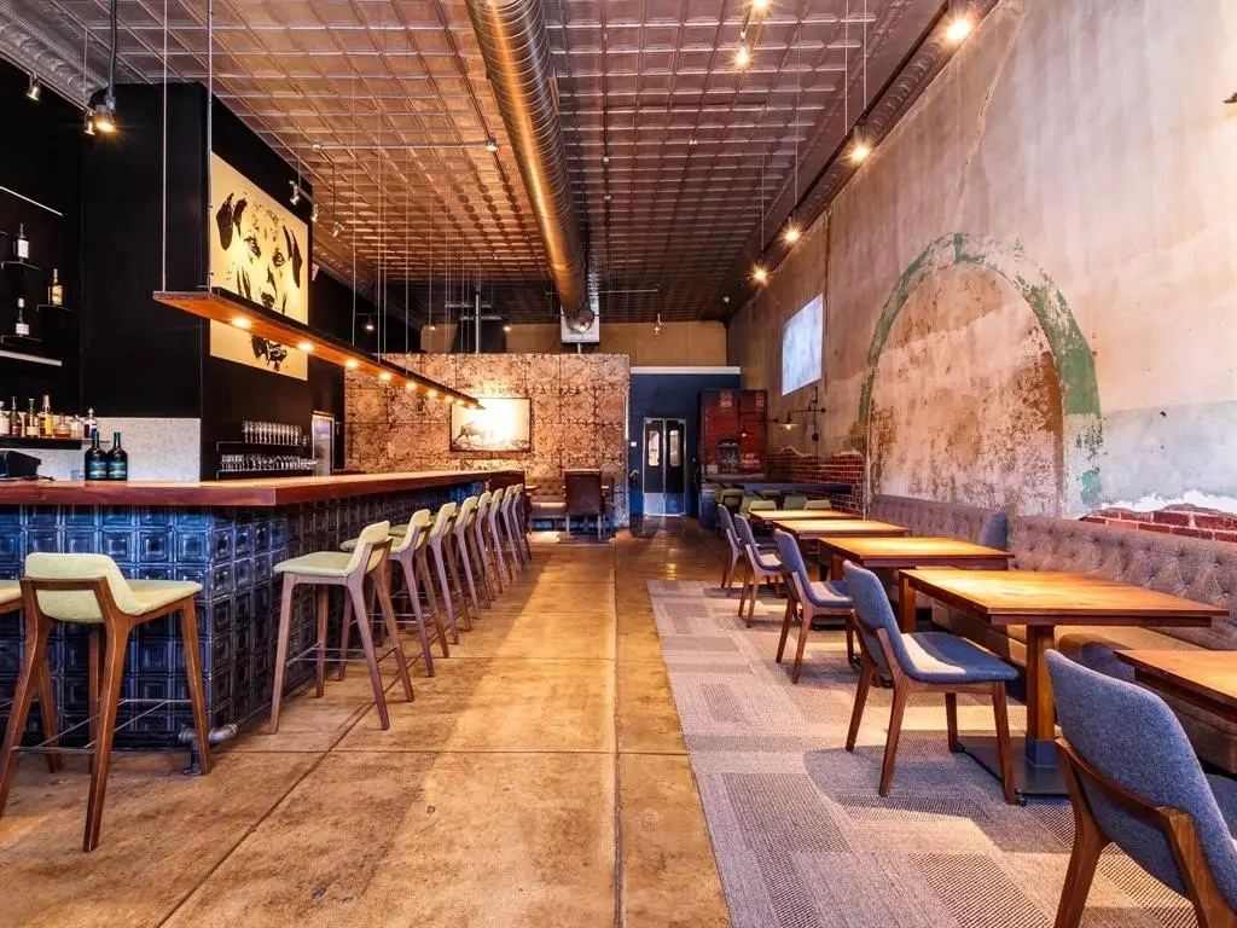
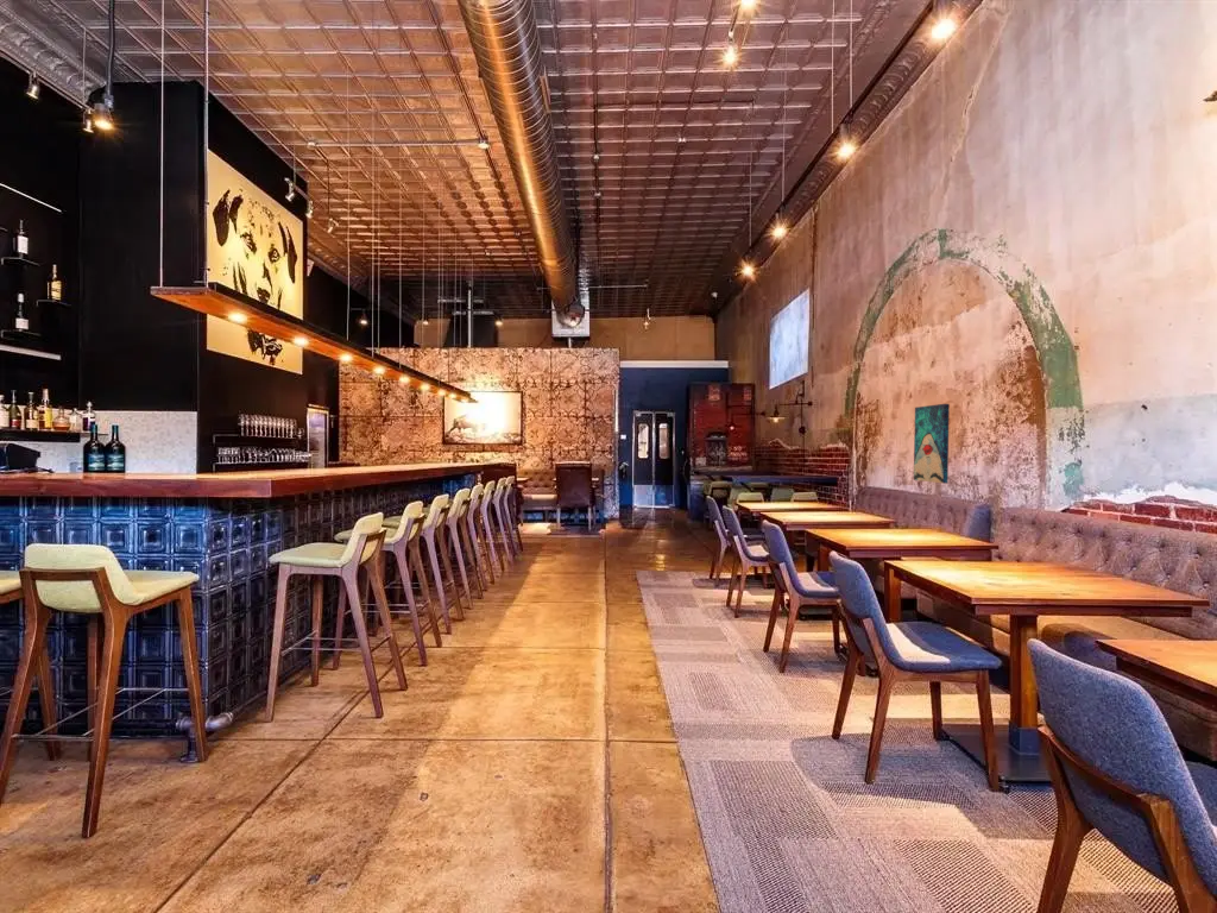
+ wall art [913,403,951,485]
